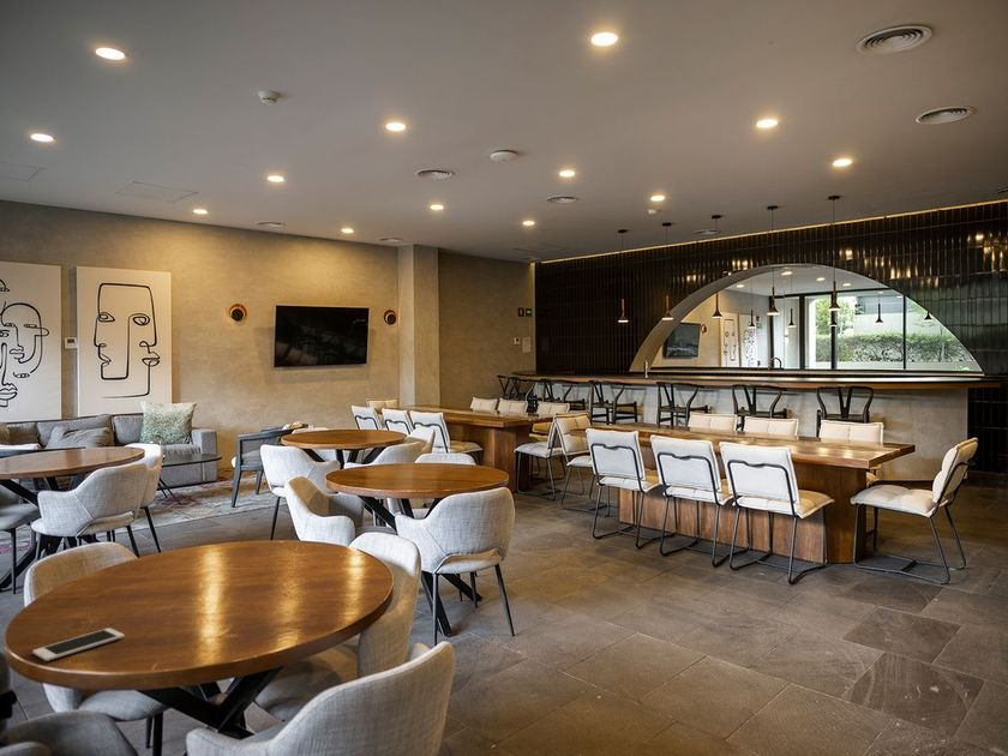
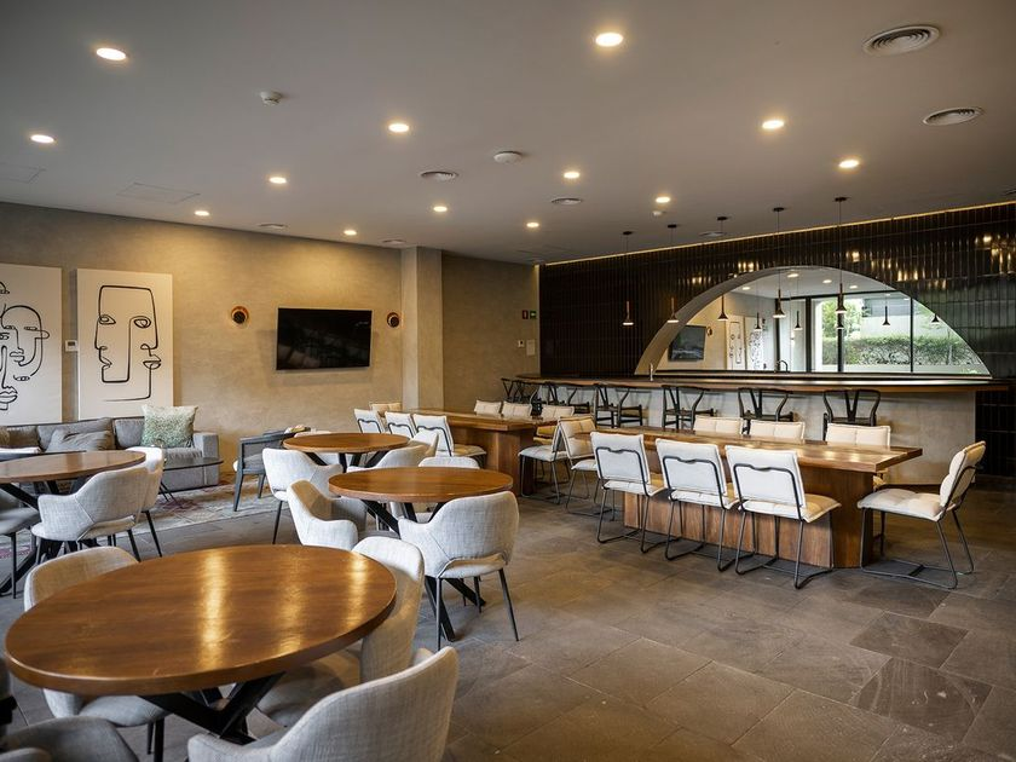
- cell phone [31,626,125,662]
